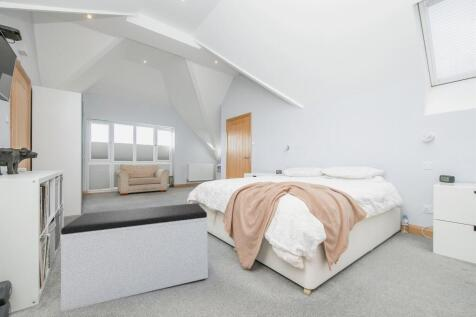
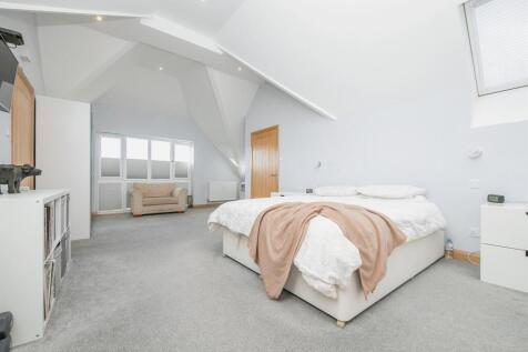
- bench [59,202,209,312]
